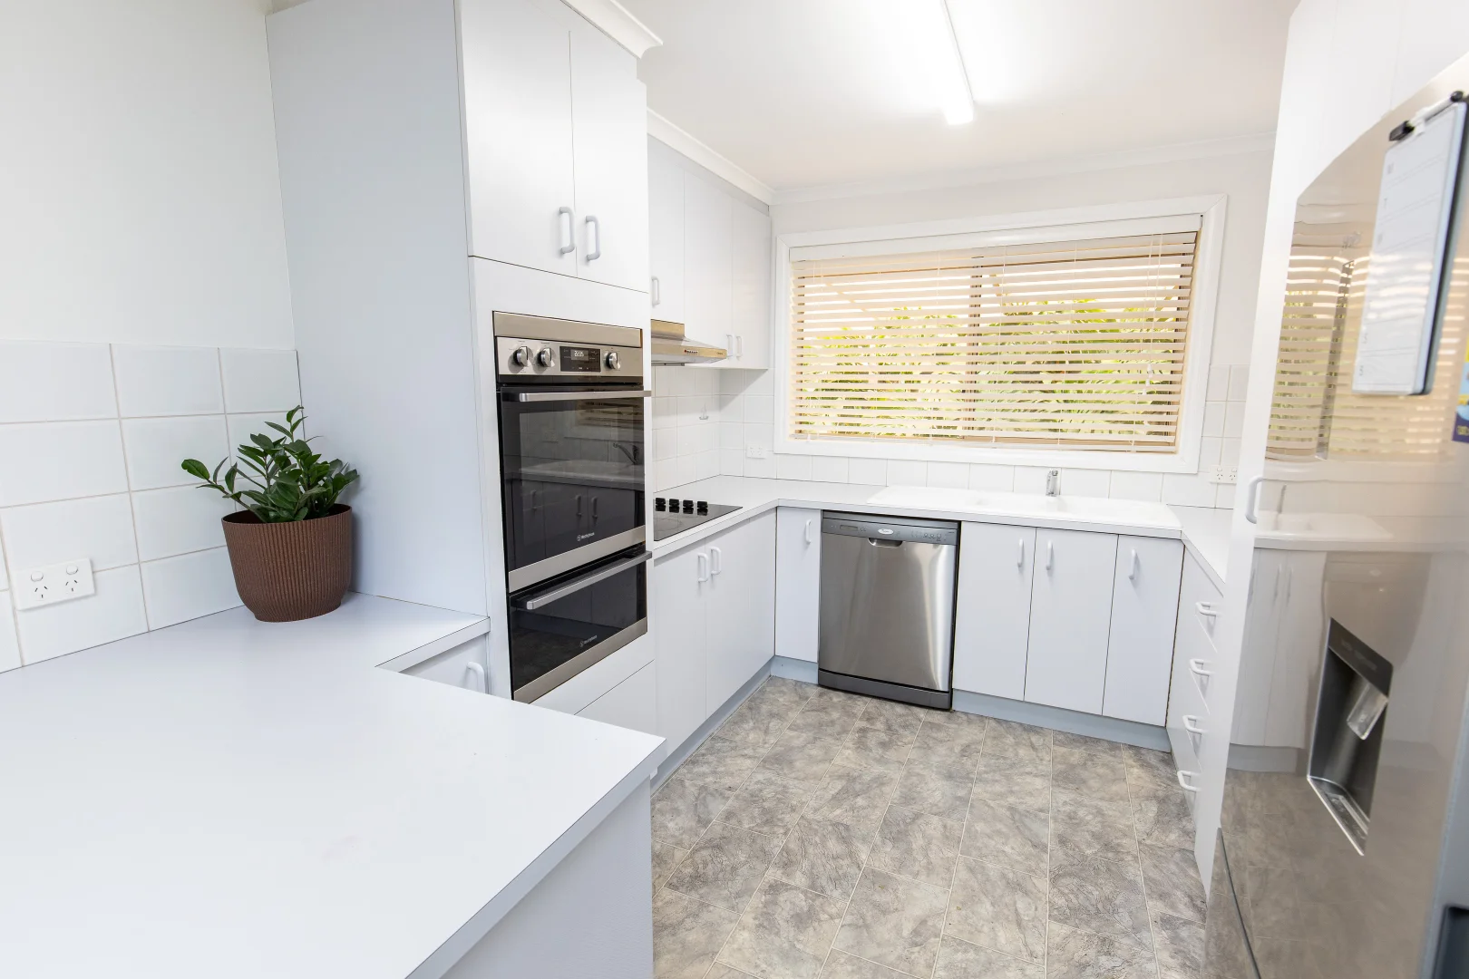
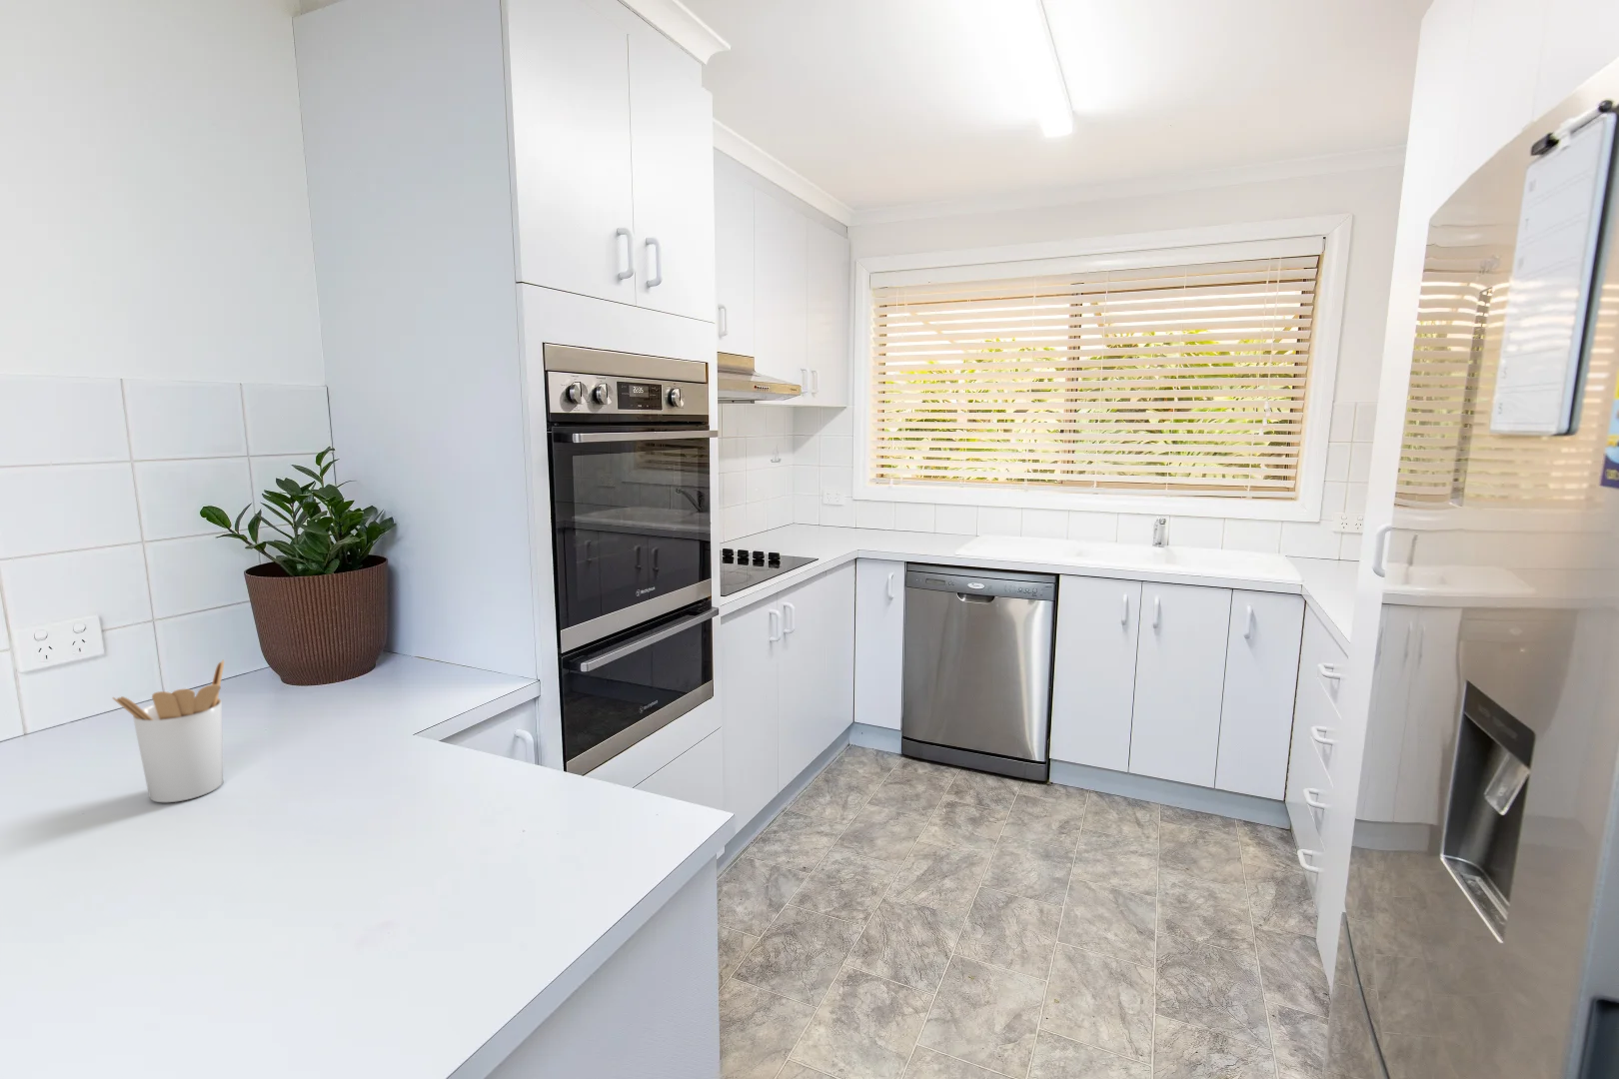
+ utensil holder [111,660,225,803]
